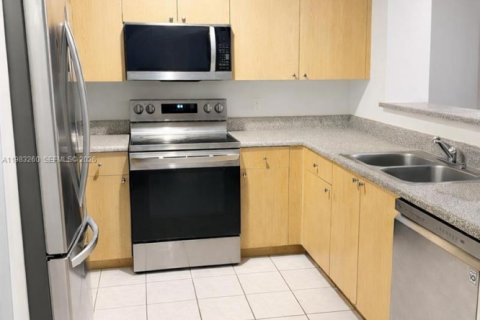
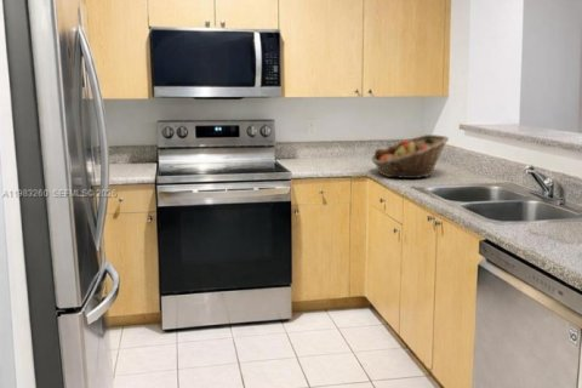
+ fruit basket [370,133,450,179]
